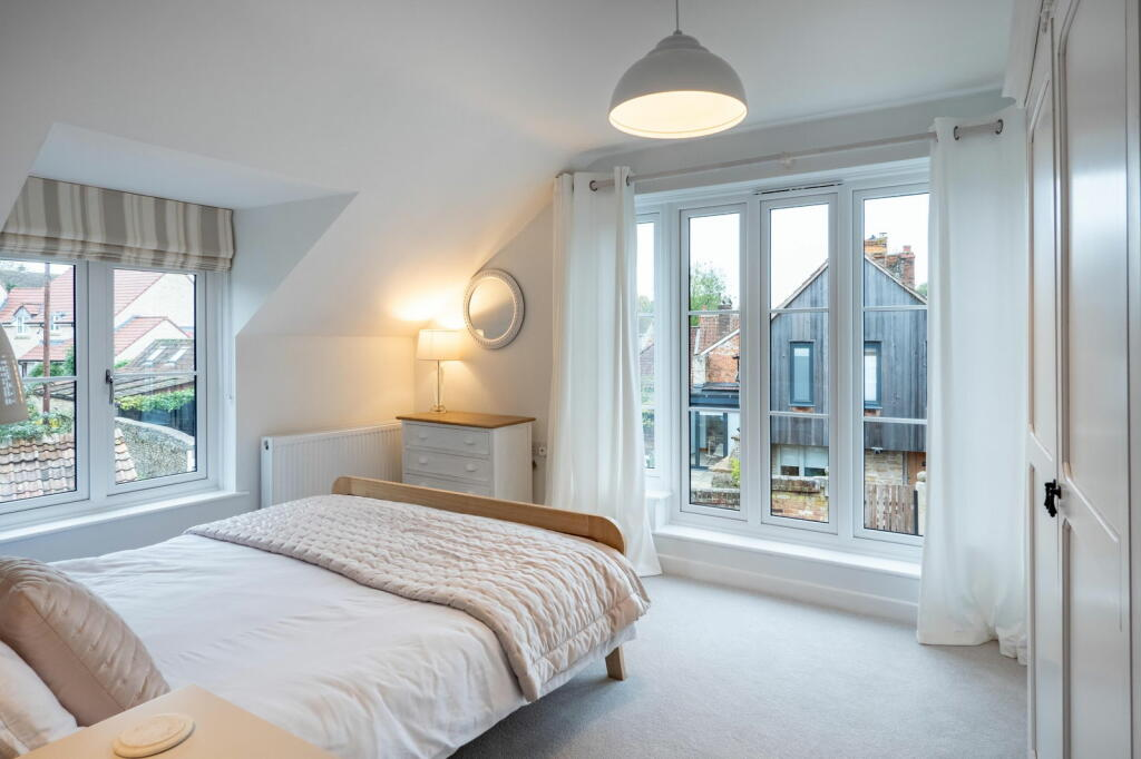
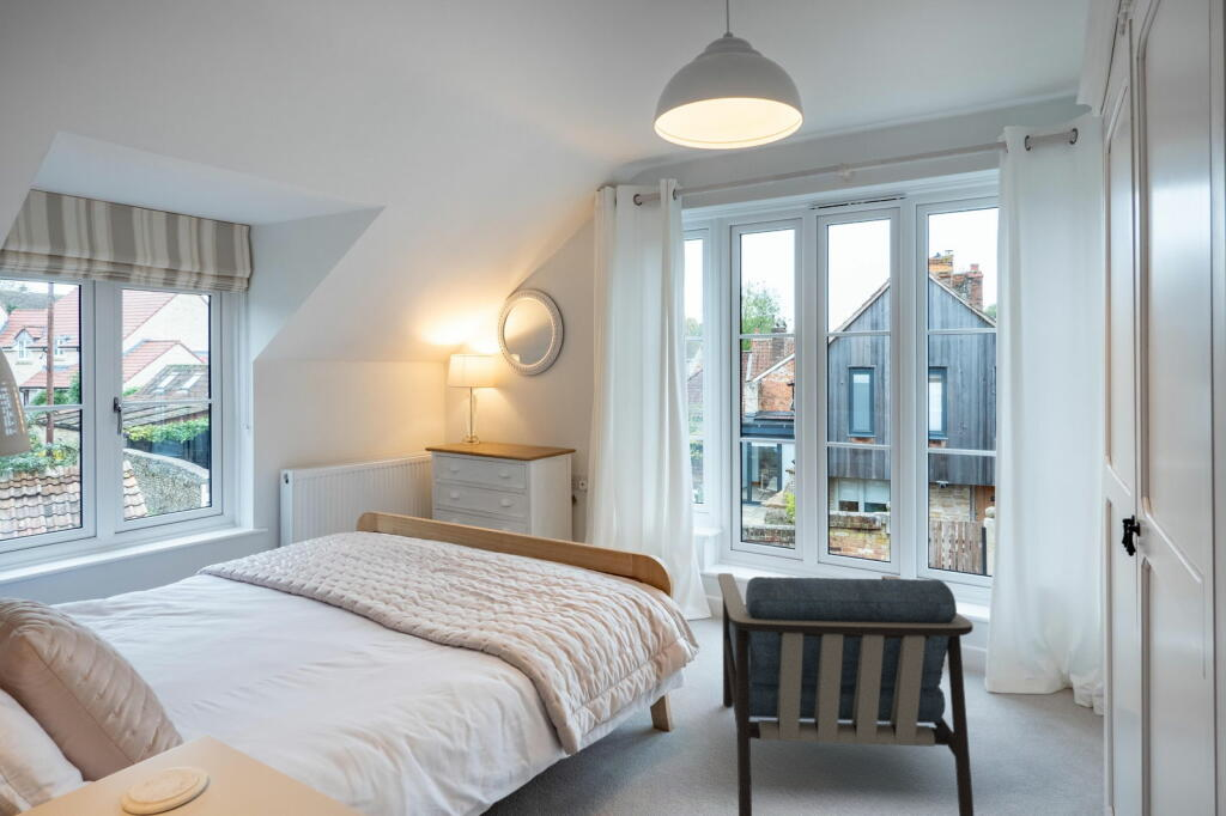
+ armchair [717,572,976,816]
